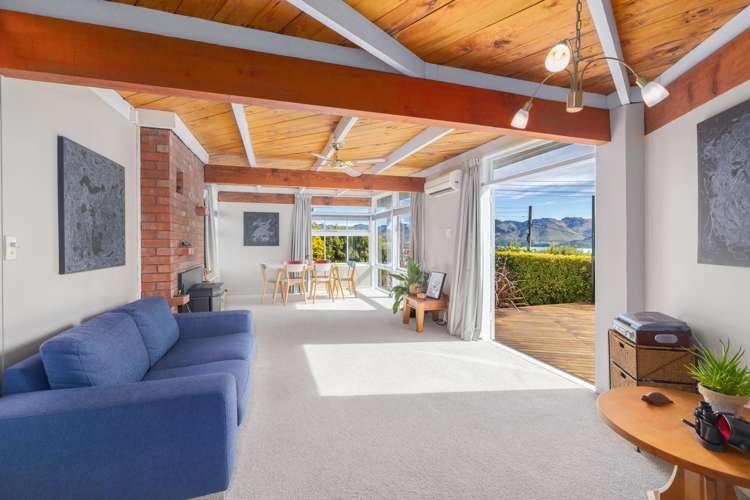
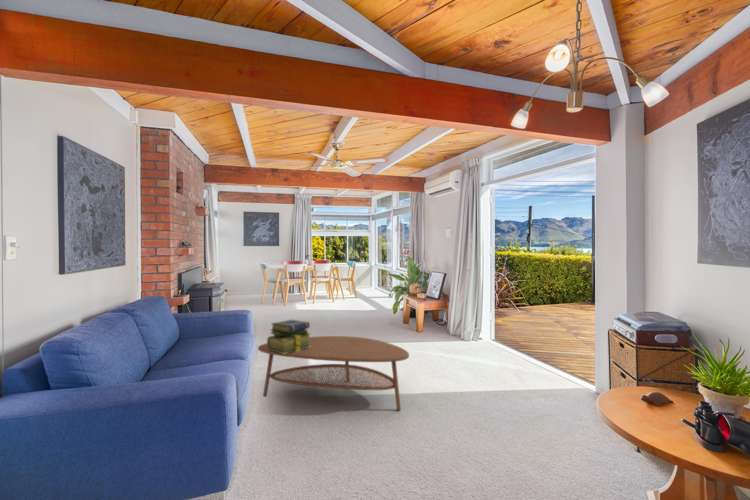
+ coffee table [257,335,410,411]
+ stack of books [266,319,312,354]
